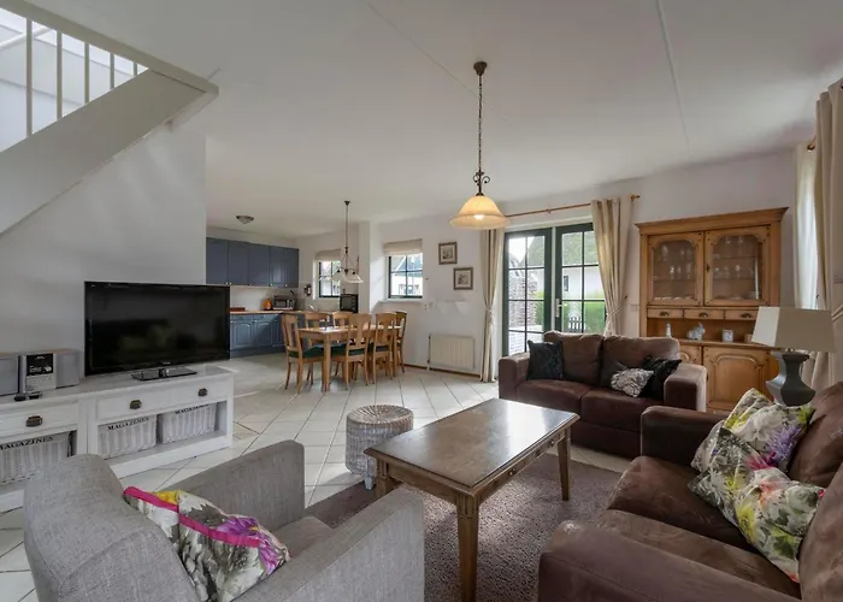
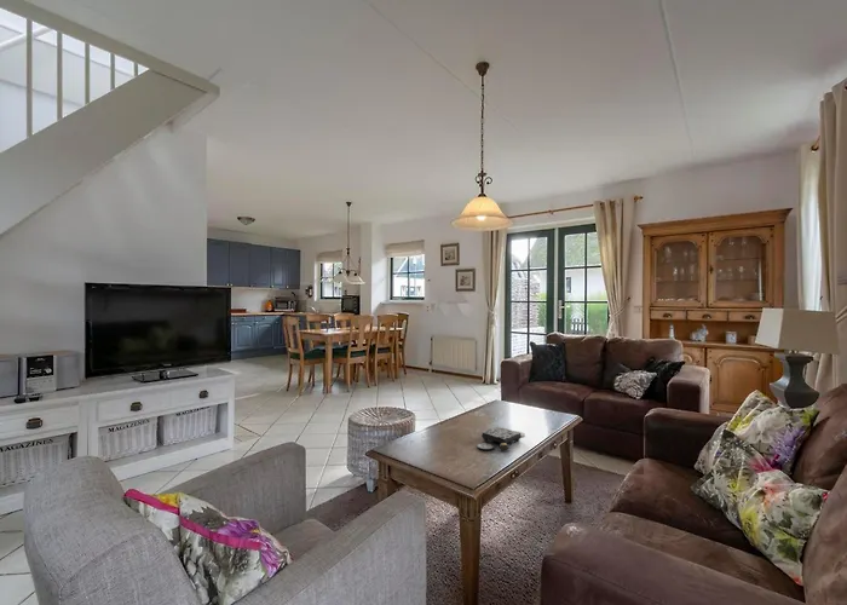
+ board game [476,426,526,451]
